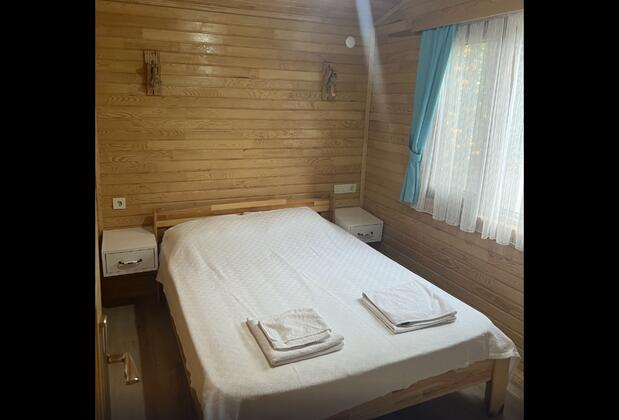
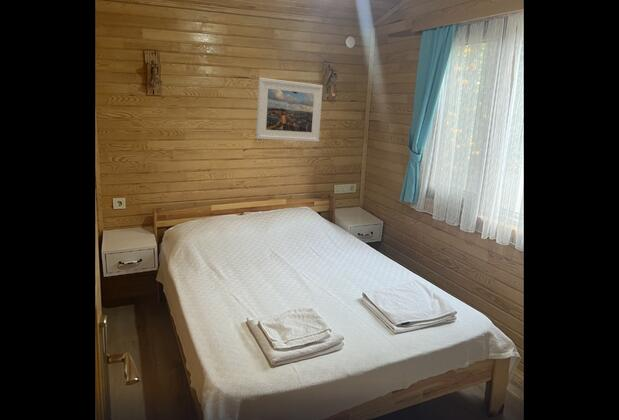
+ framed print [255,77,324,143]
